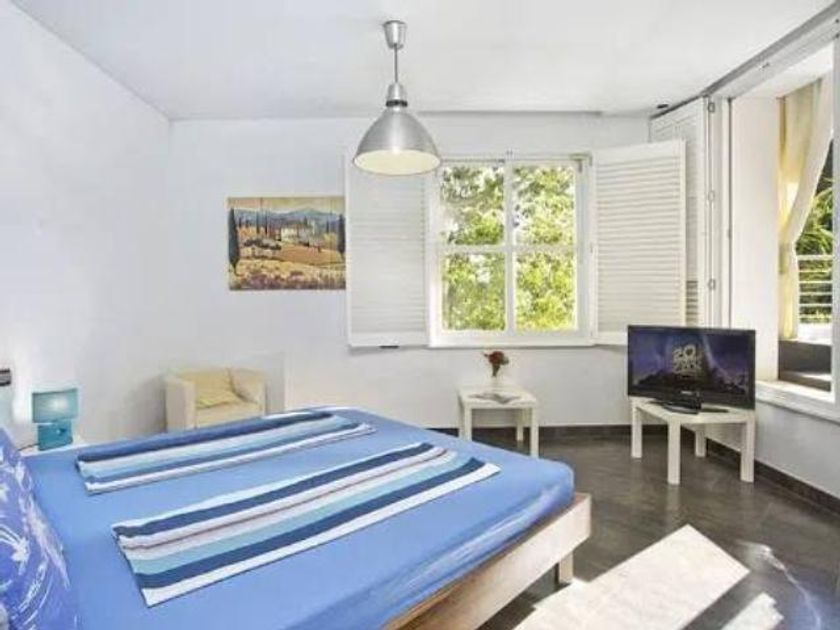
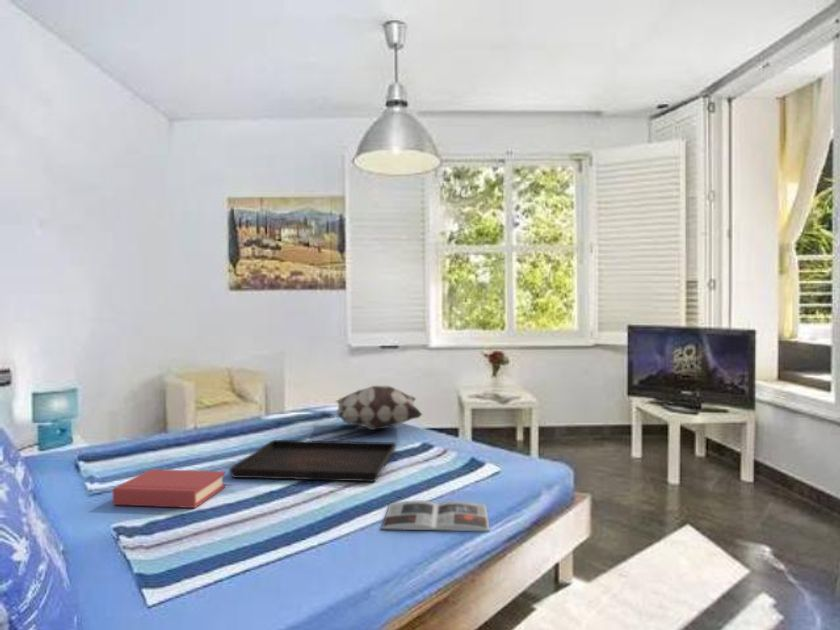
+ decorative pillow [326,385,424,431]
+ magazine [380,499,491,532]
+ serving tray [228,439,398,483]
+ hardback book [112,468,226,509]
